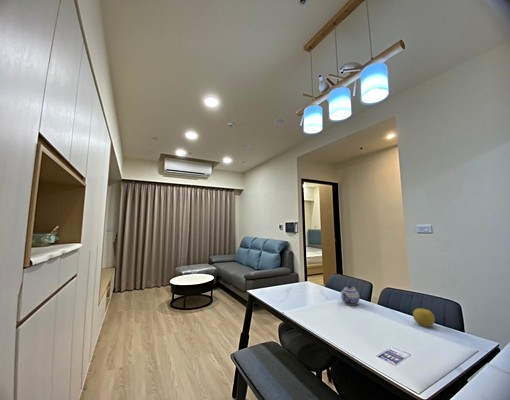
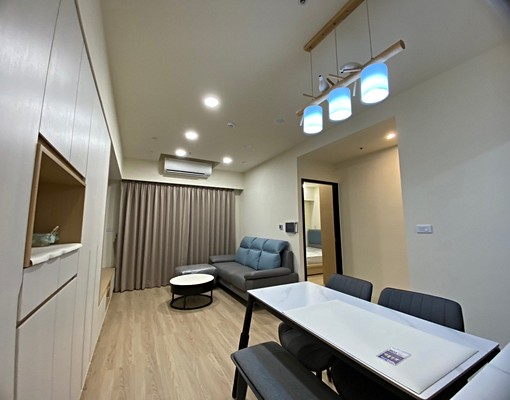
- teapot [340,285,361,306]
- fruit [412,307,436,328]
